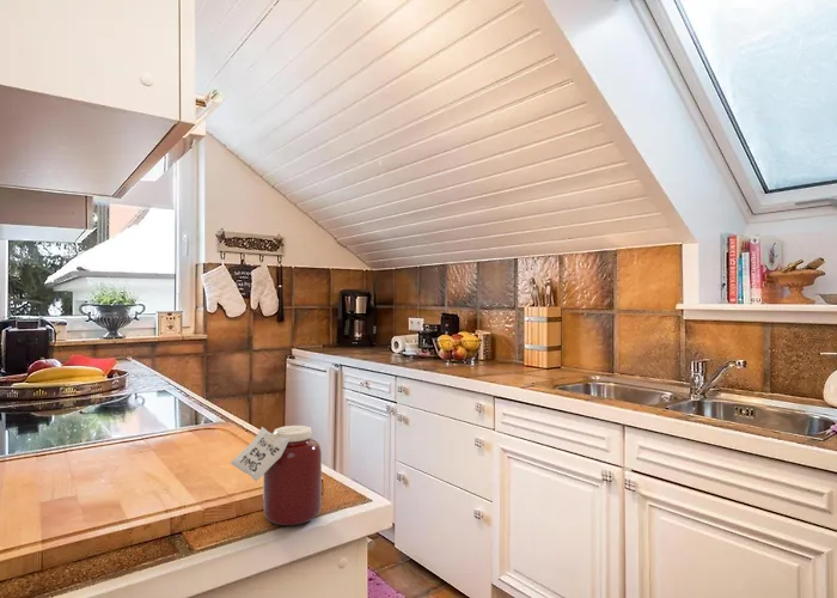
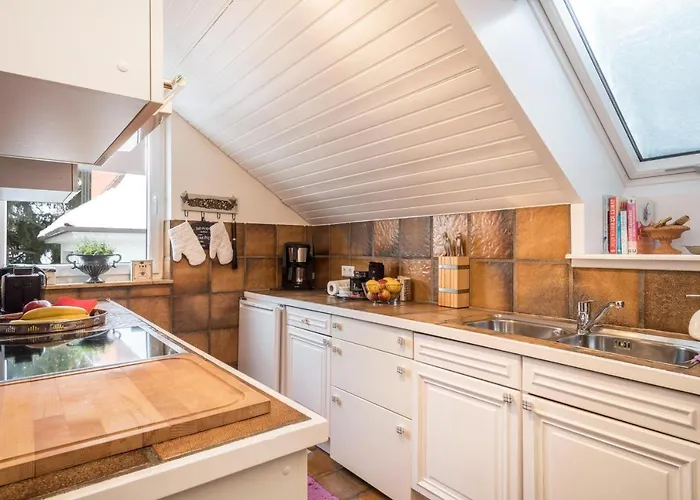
- jar [228,425,323,526]
